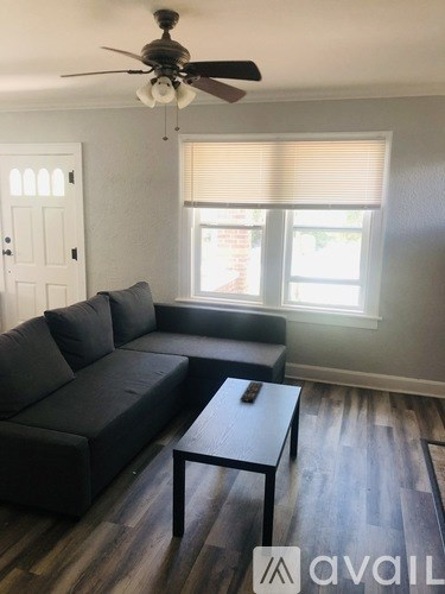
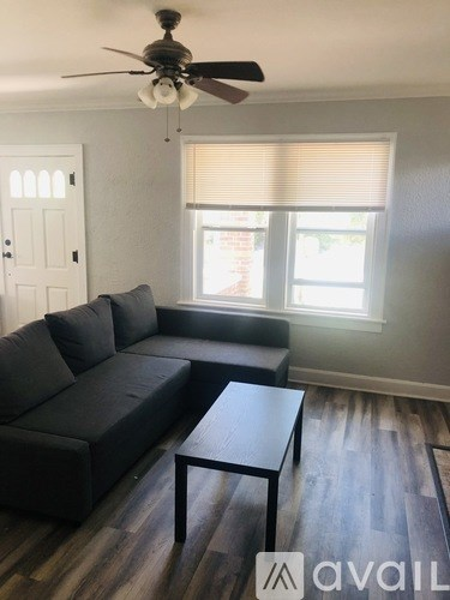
- remote control [240,380,265,404]
